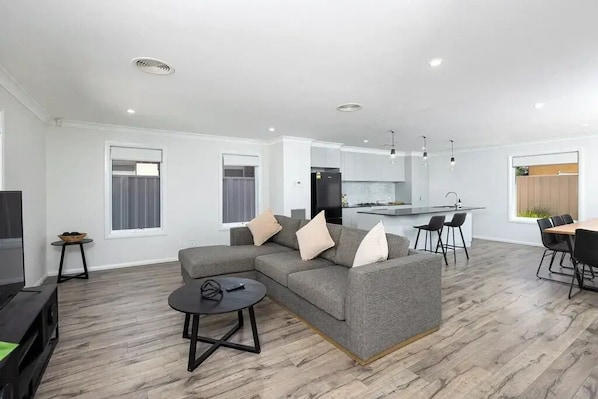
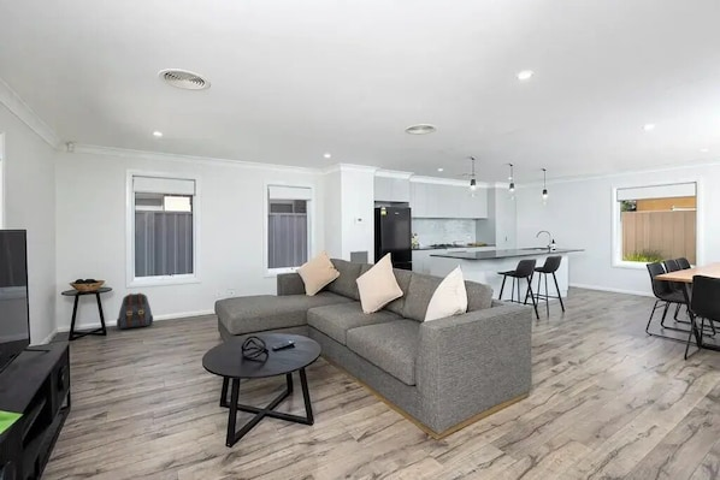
+ backpack [116,292,154,330]
